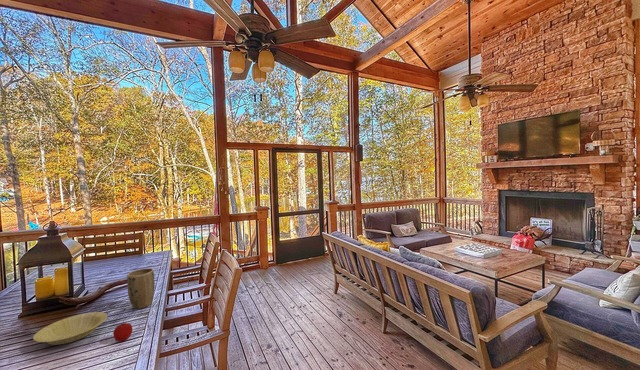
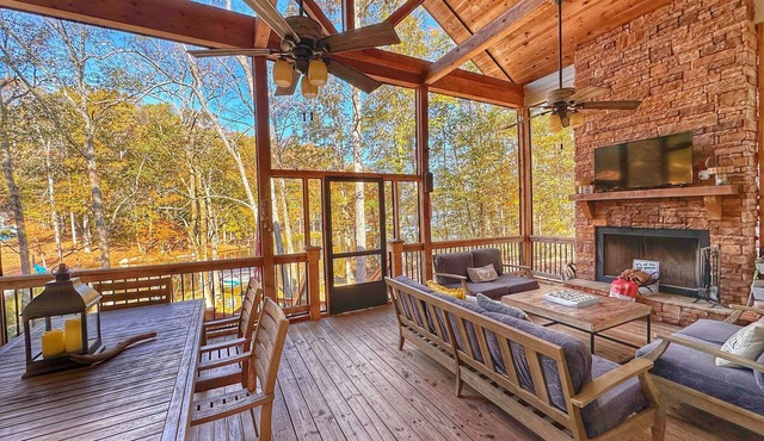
- apple [112,321,134,342]
- plant pot [126,267,156,310]
- bowl [32,311,108,346]
